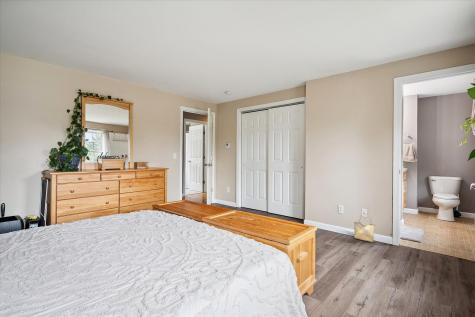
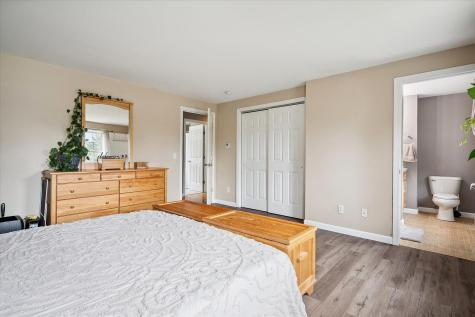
- woven basket [353,215,376,243]
